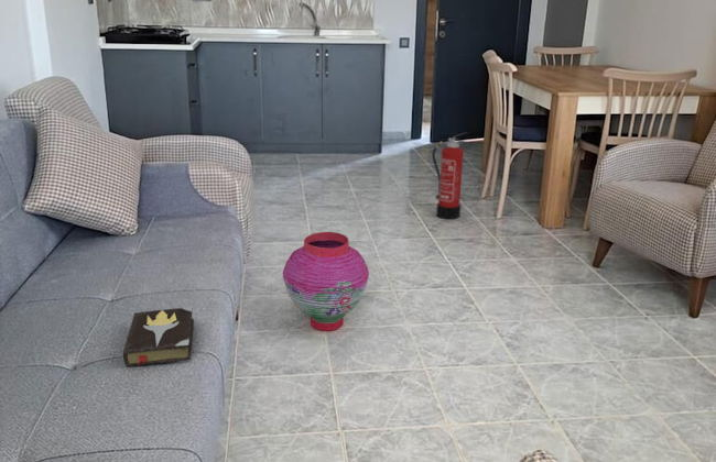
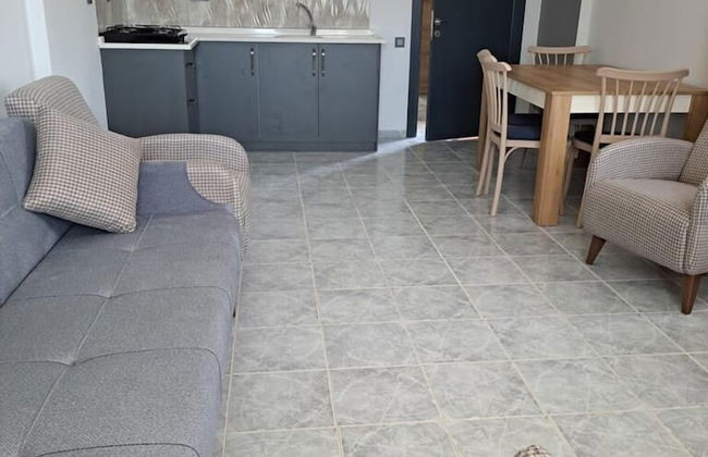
- hardback book [122,305,195,367]
- fire extinguisher [431,131,468,220]
- lantern [282,231,370,332]
